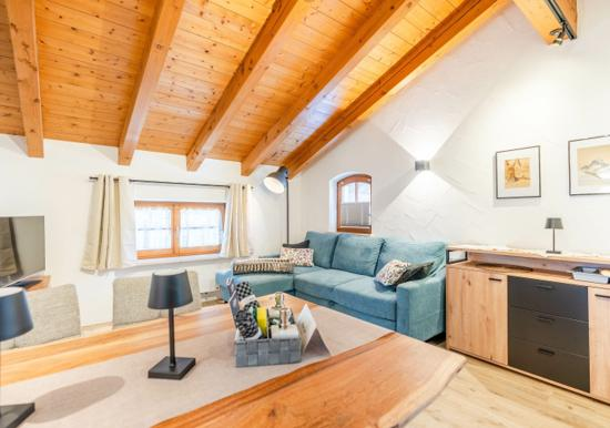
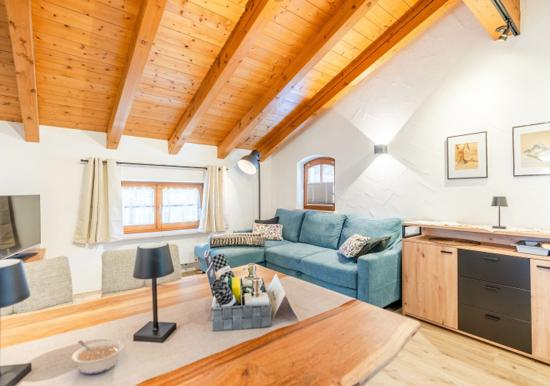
+ legume [70,339,124,375]
